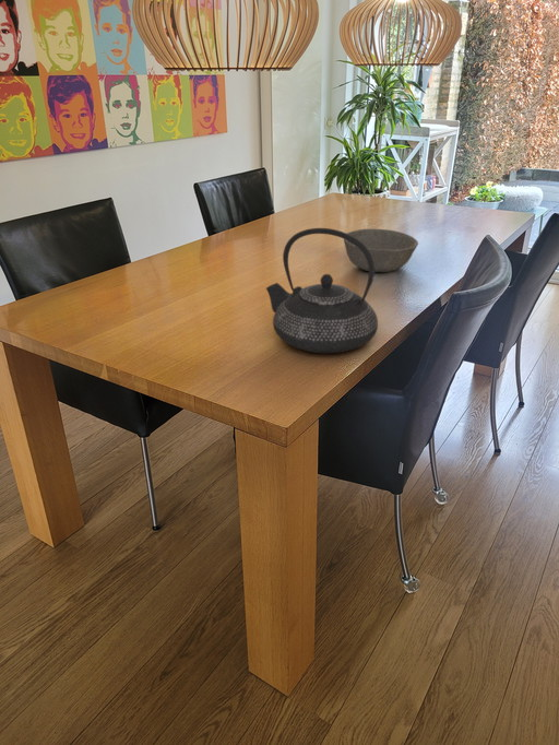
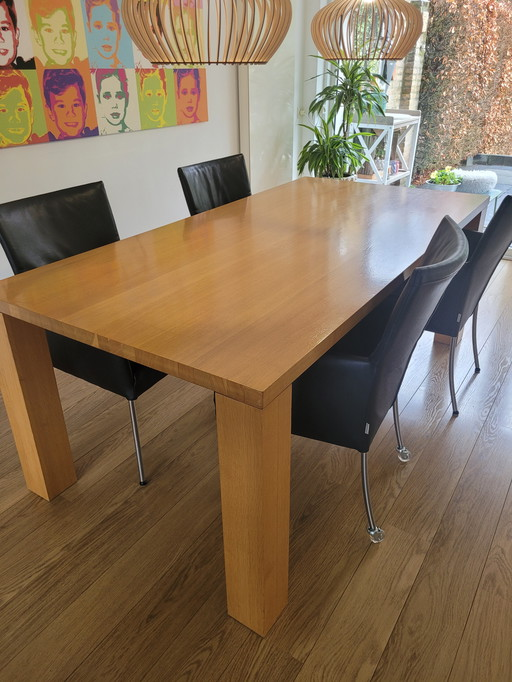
- bowl [343,228,419,273]
- teapot [265,227,379,354]
